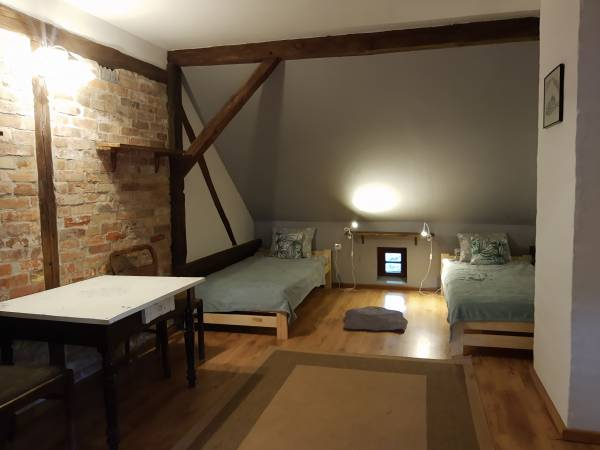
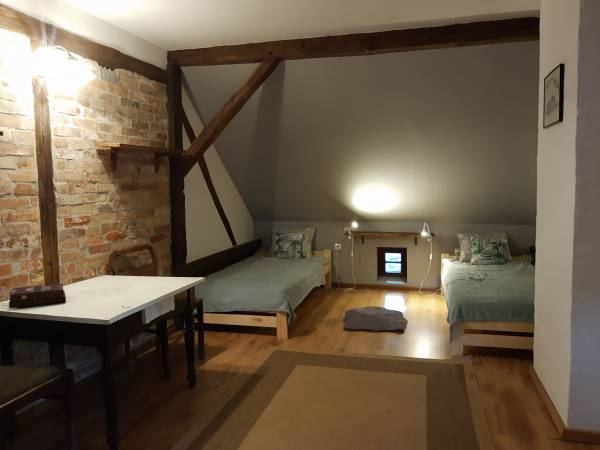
+ hardback book [8,283,67,309]
